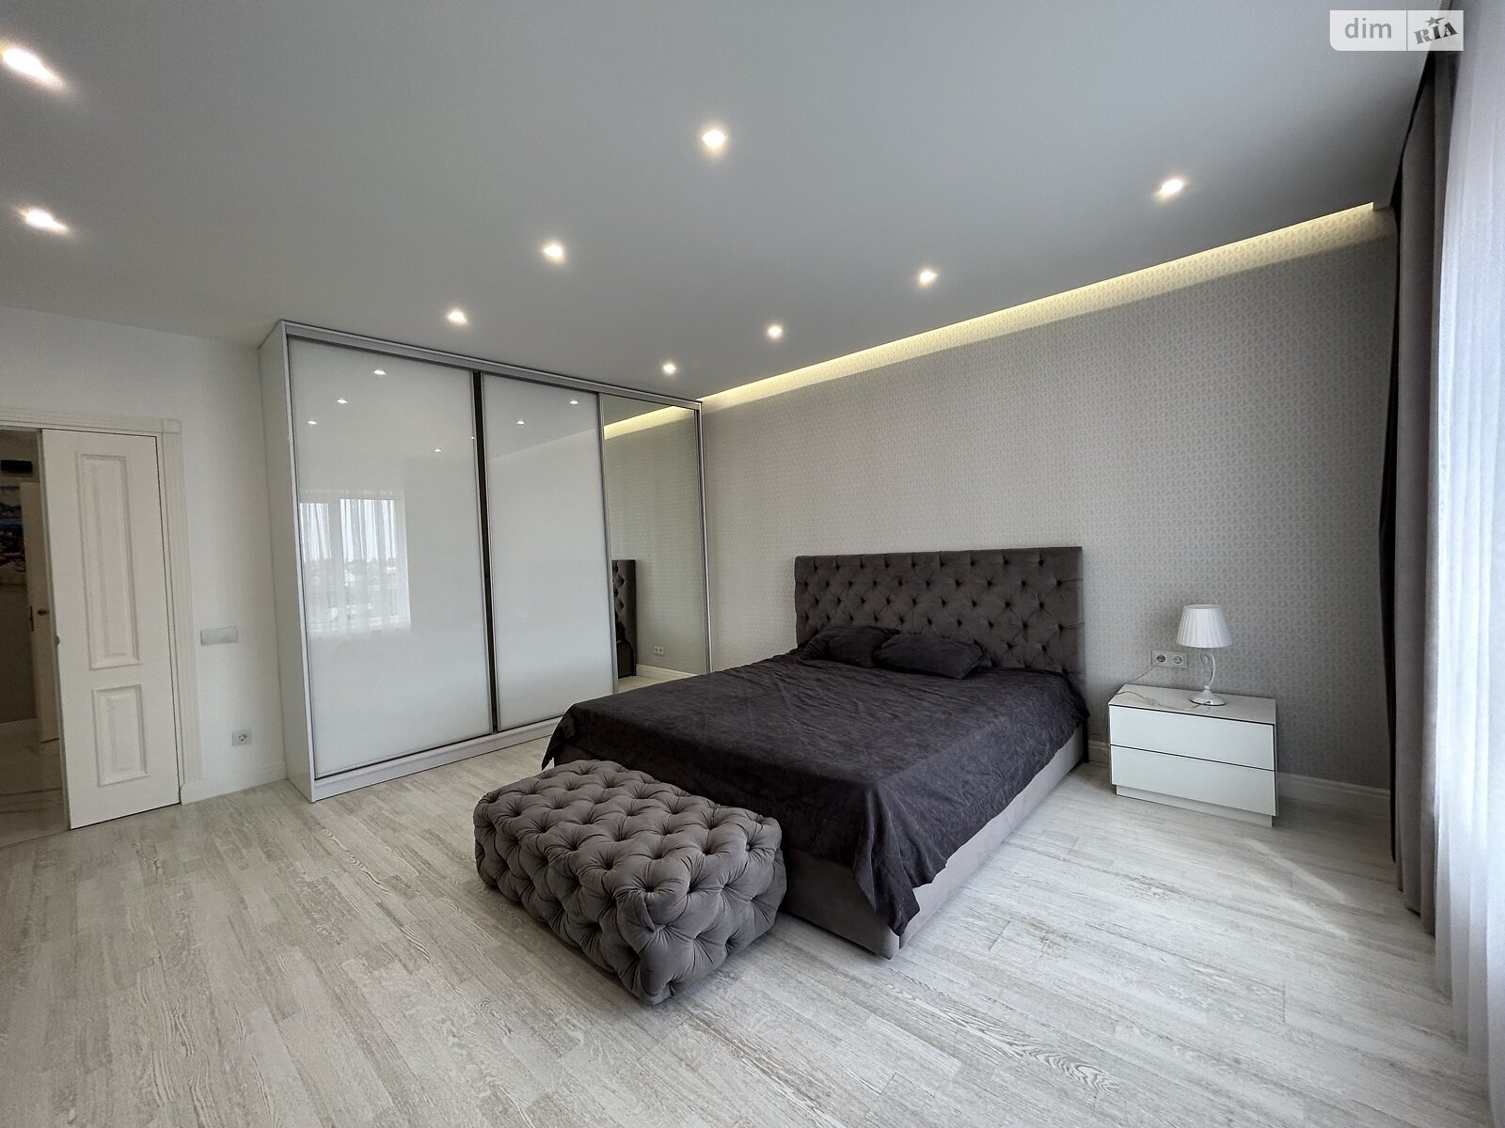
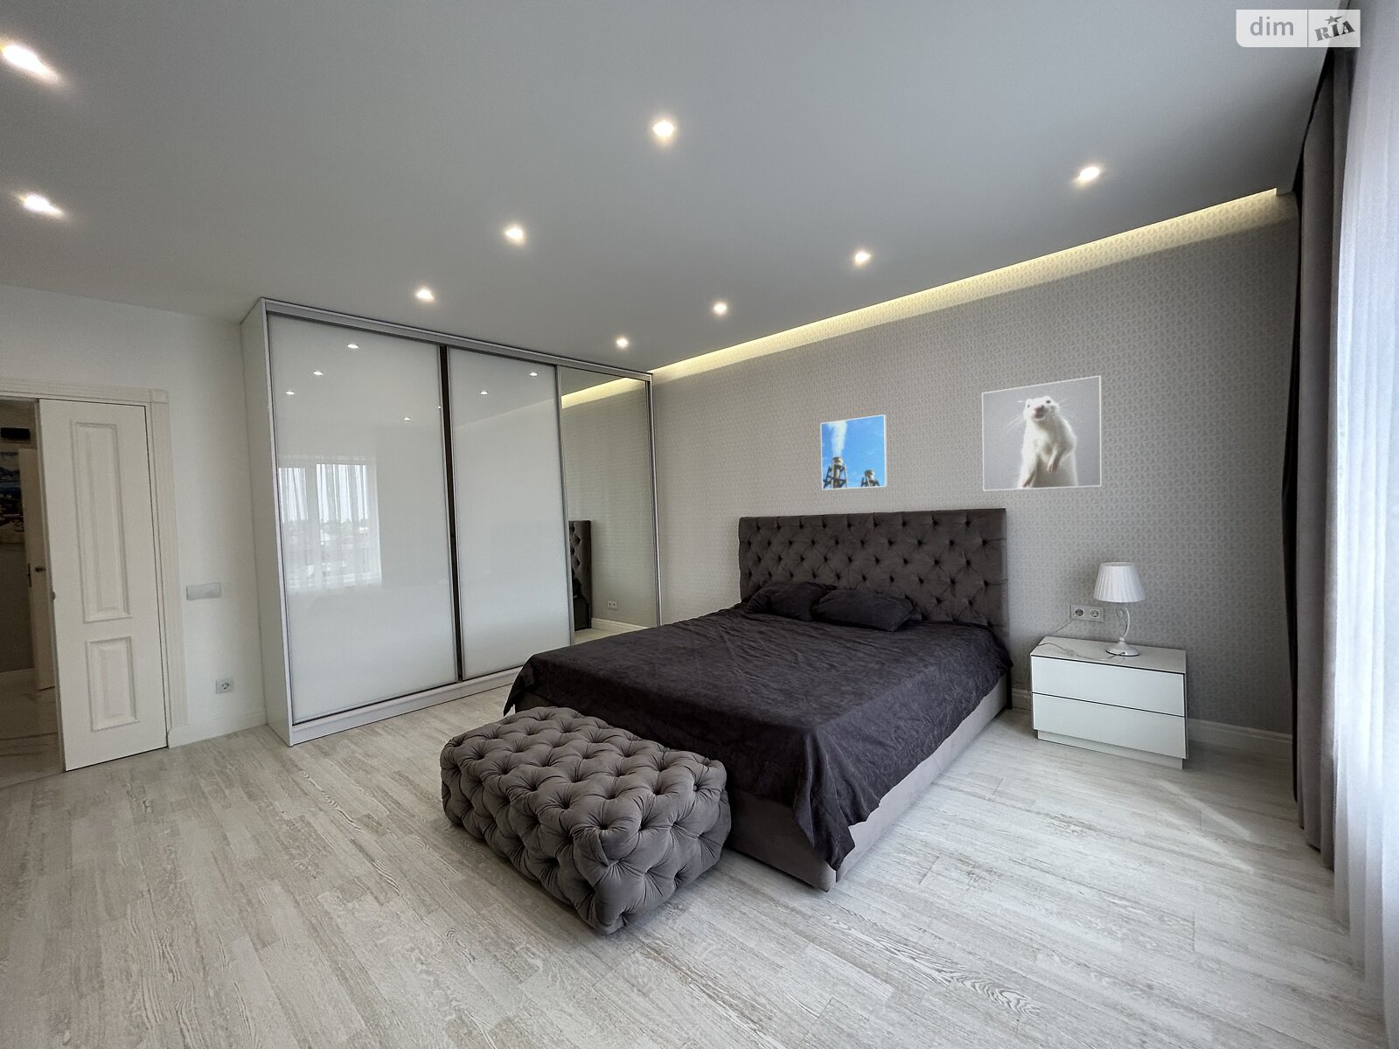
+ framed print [820,413,888,490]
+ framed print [982,375,1103,491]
